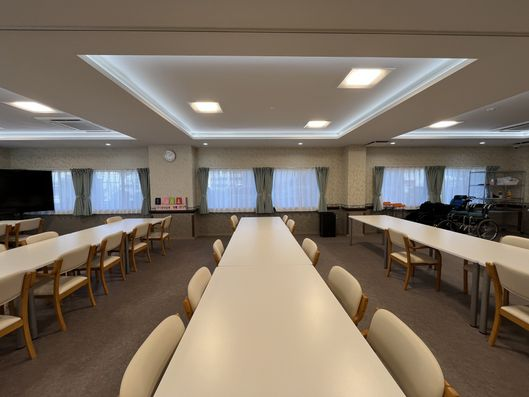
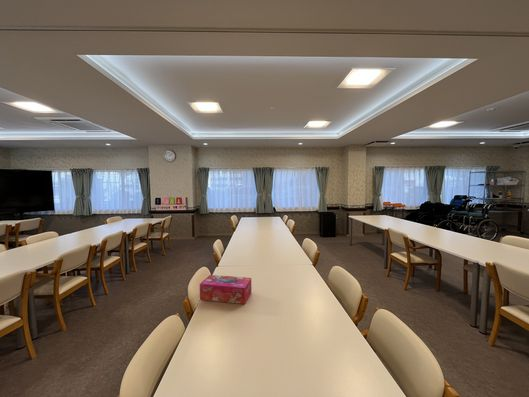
+ tissue box [199,274,253,305]
